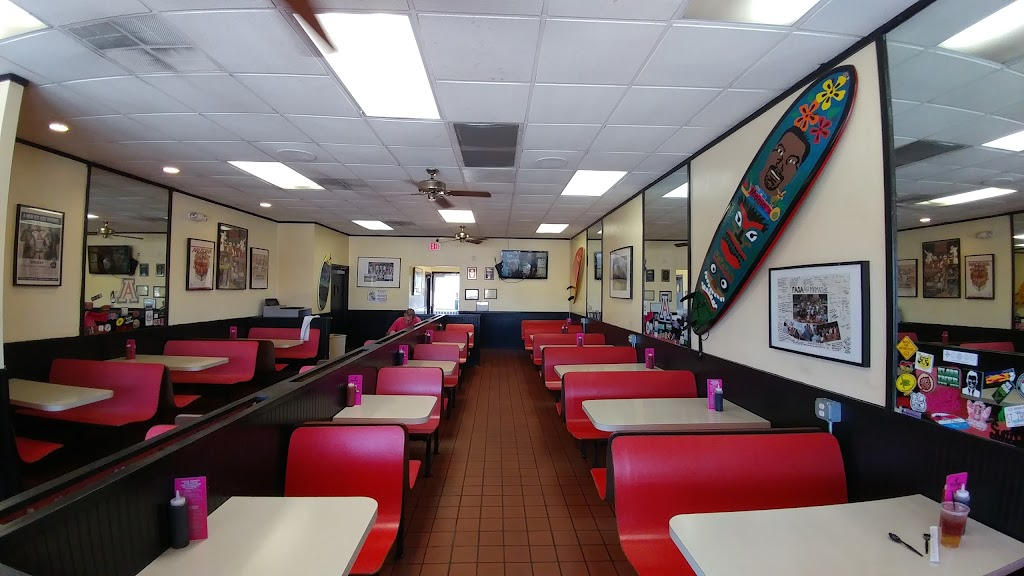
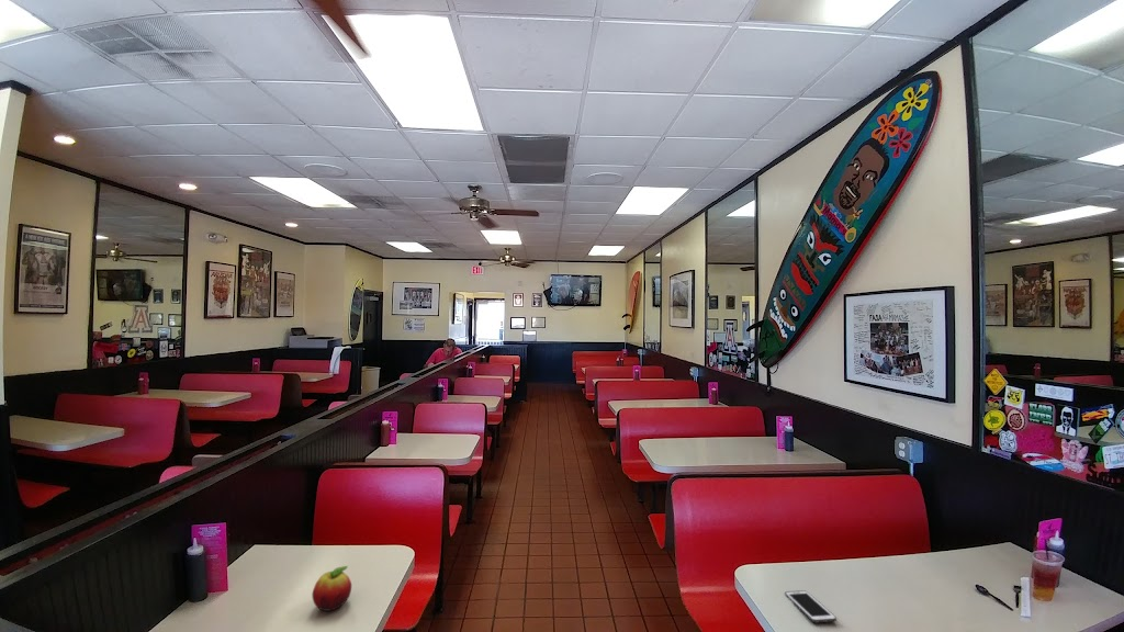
+ cell phone [784,589,838,624]
+ fruit [311,565,352,612]
